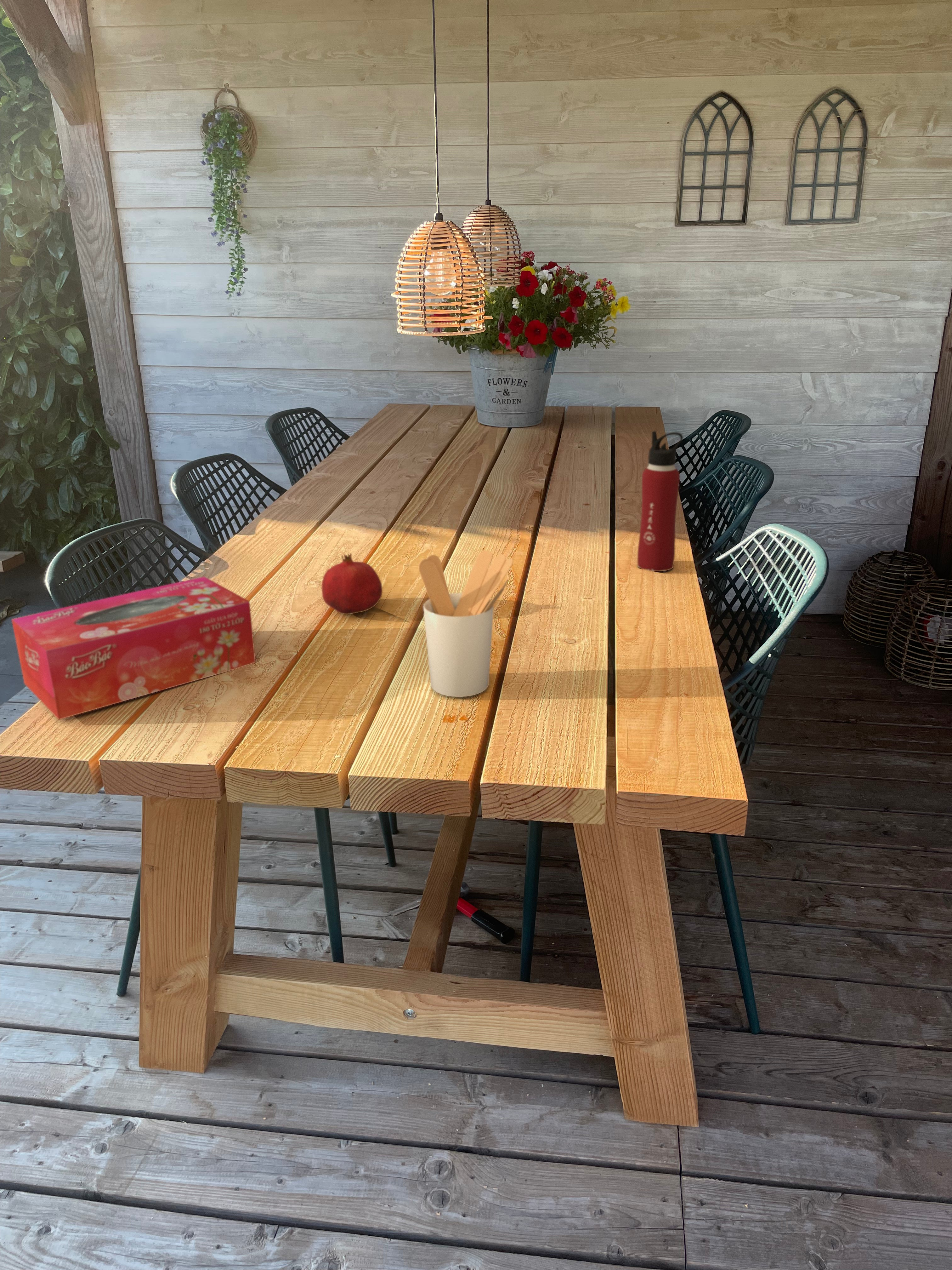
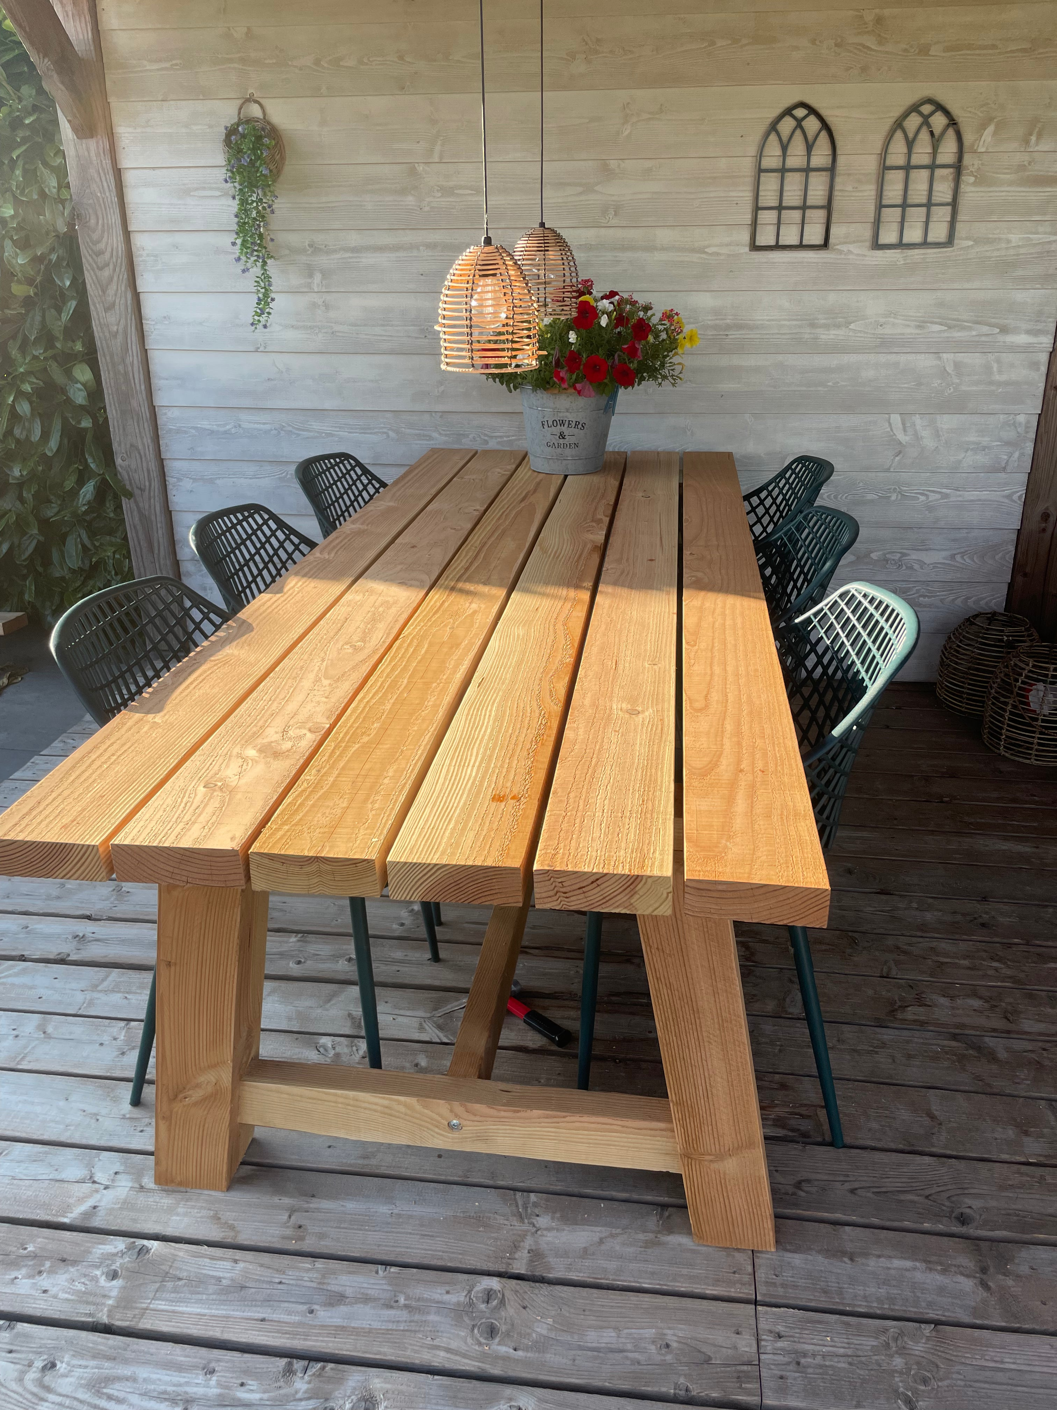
- fruit [321,552,383,615]
- water bottle [637,431,683,572]
- tissue box [11,576,256,720]
- utensil holder [418,550,513,697]
